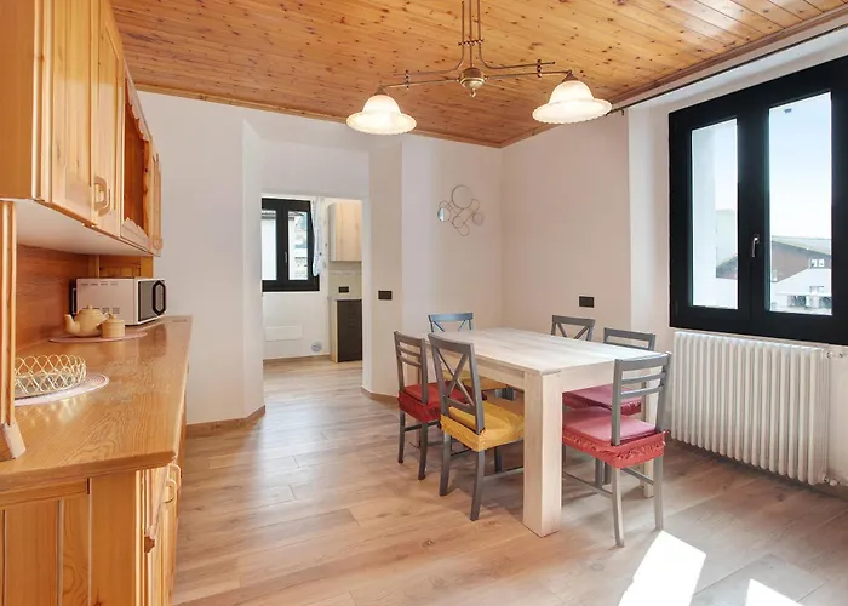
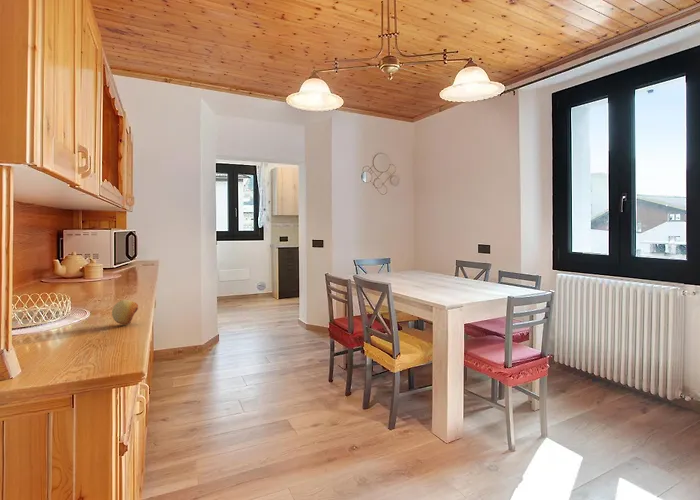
+ fruit [111,299,139,326]
